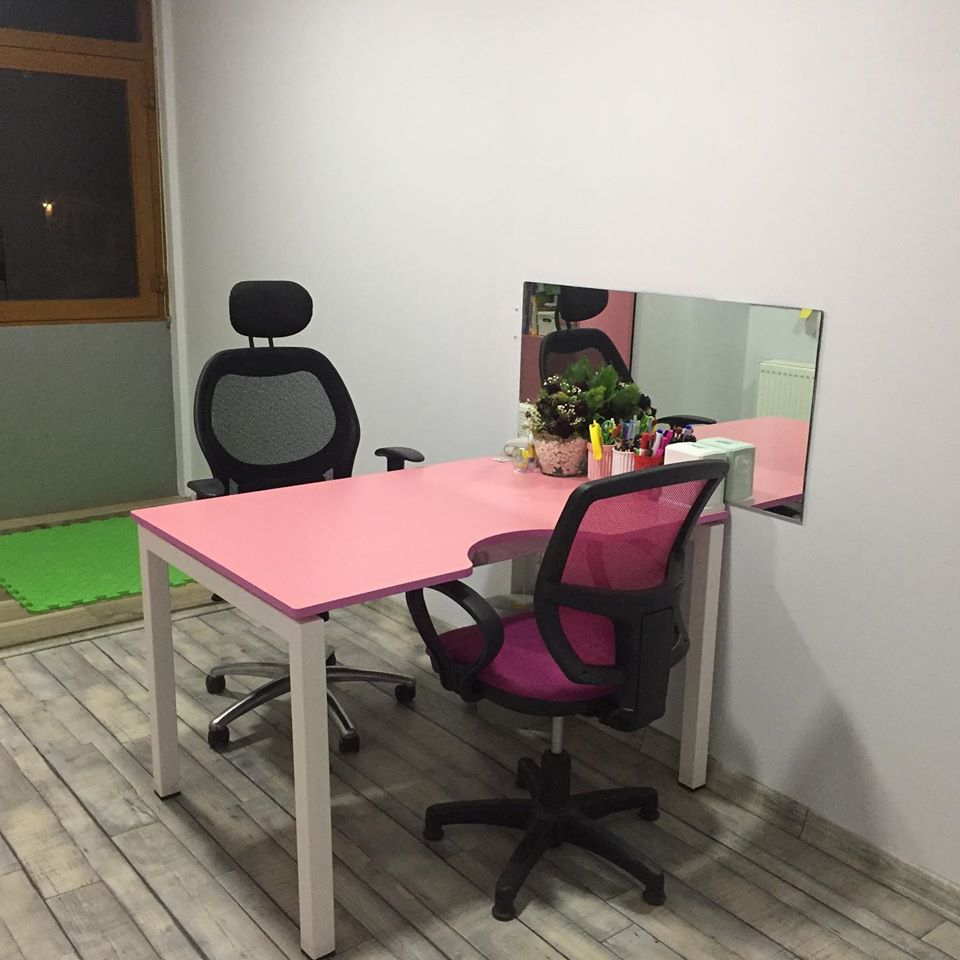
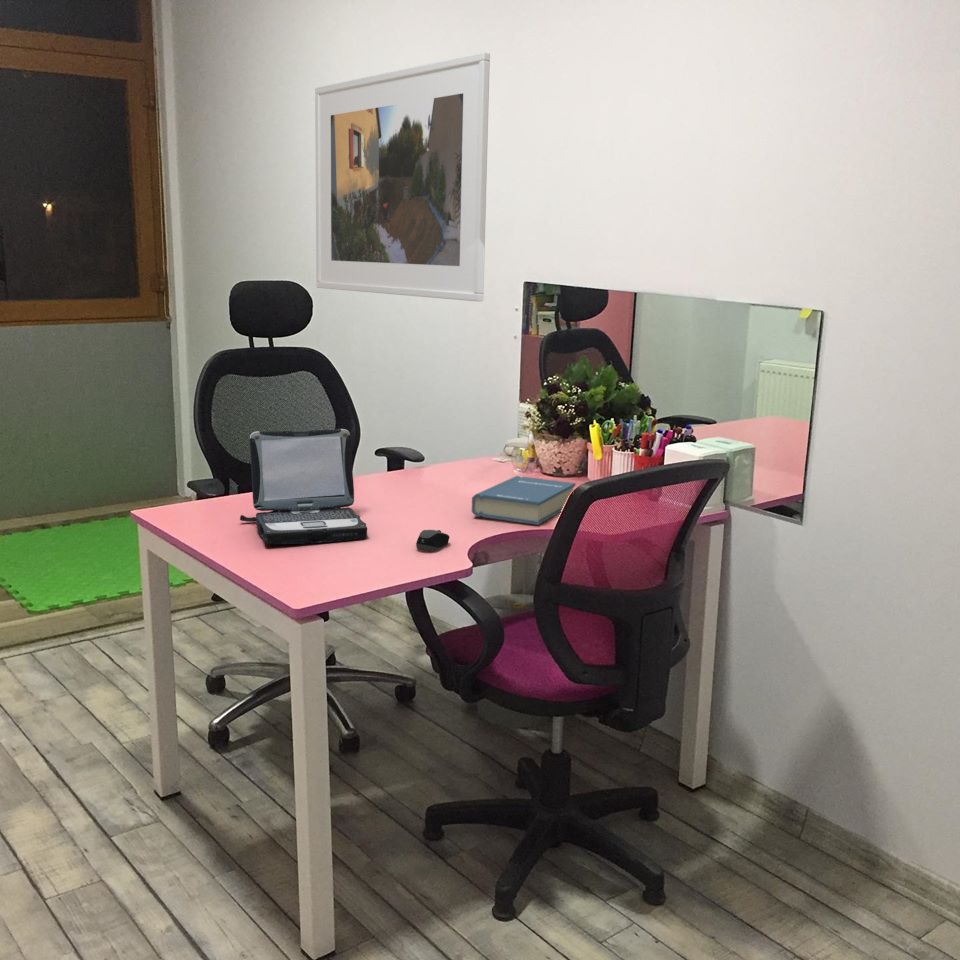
+ laptop [239,428,368,545]
+ hardback book [471,475,576,526]
+ computer mouse [415,529,450,552]
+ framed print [314,51,491,303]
